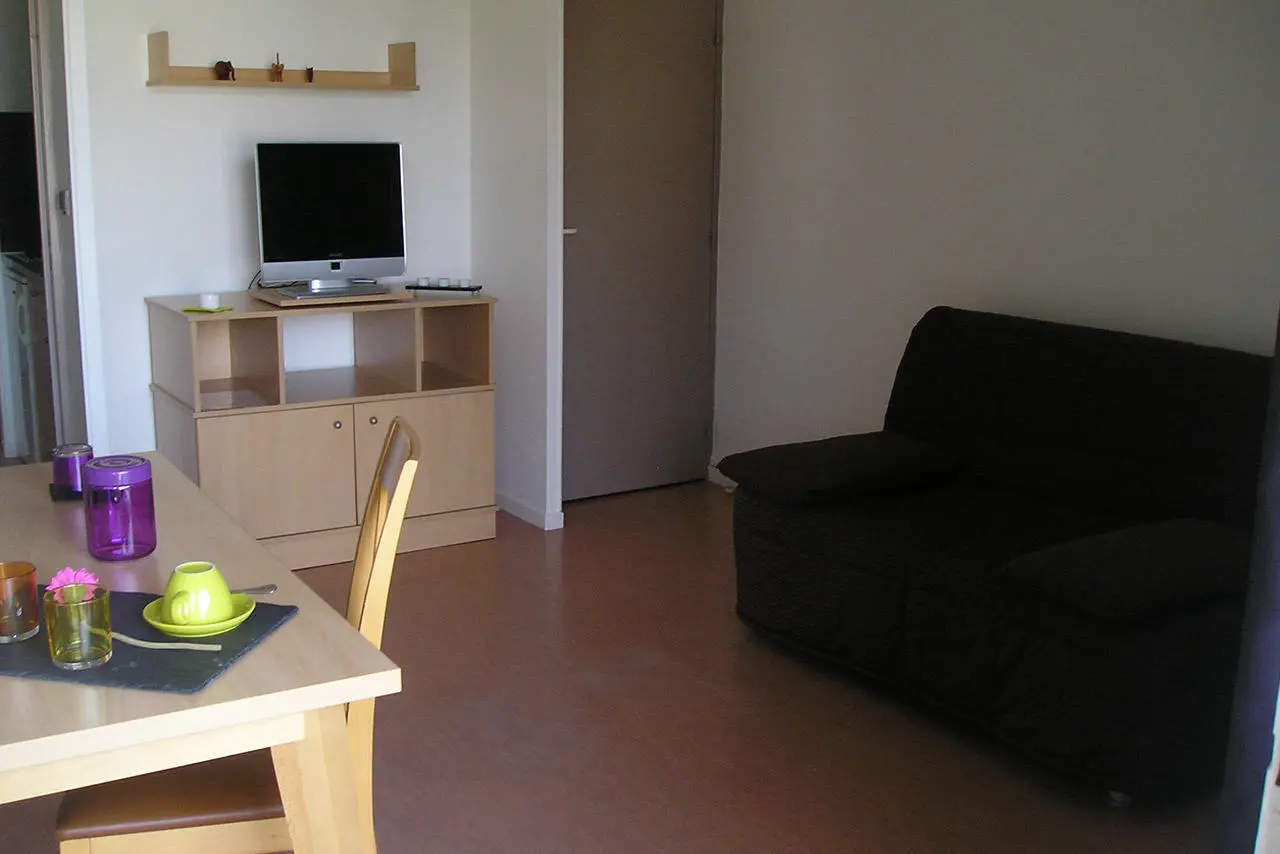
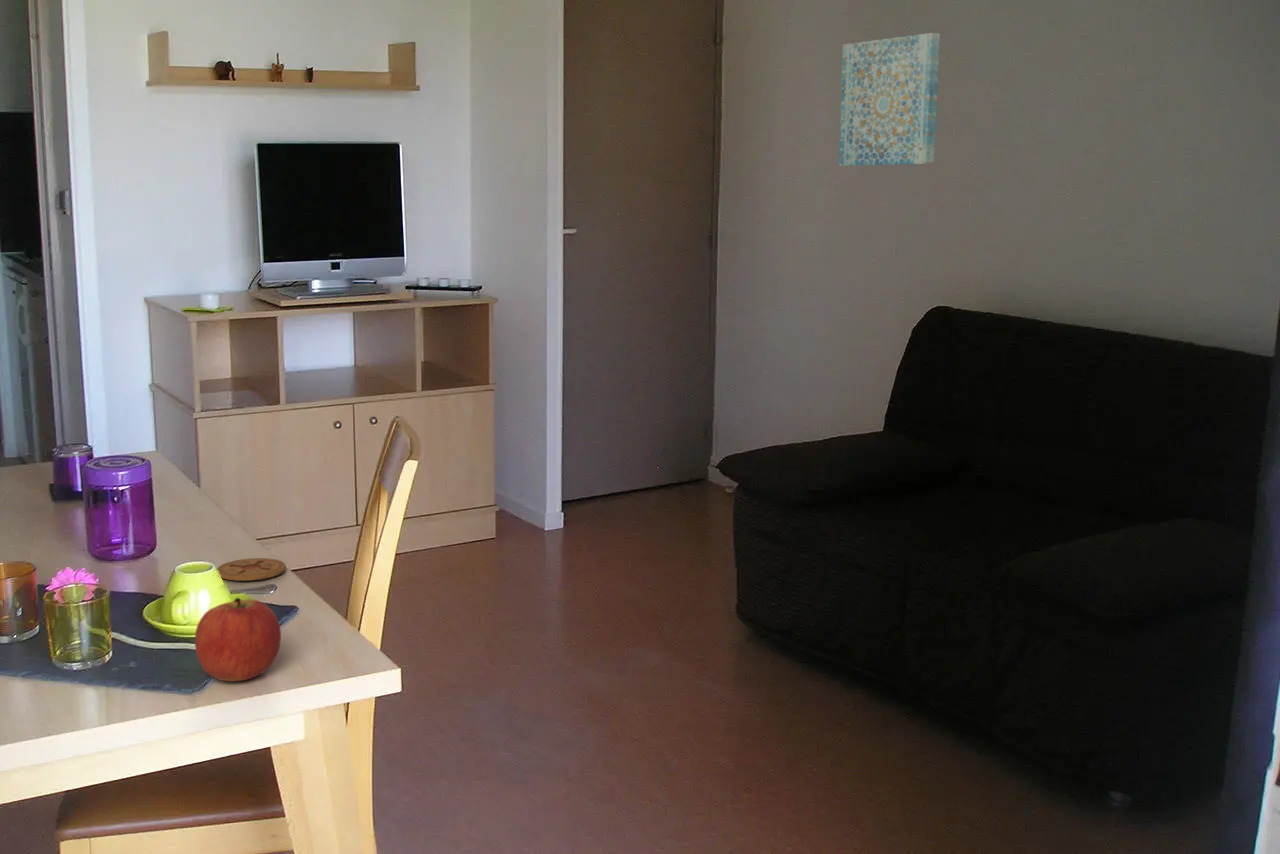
+ wall art [838,32,941,167]
+ coaster [216,557,287,582]
+ apple [194,597,282,682]
